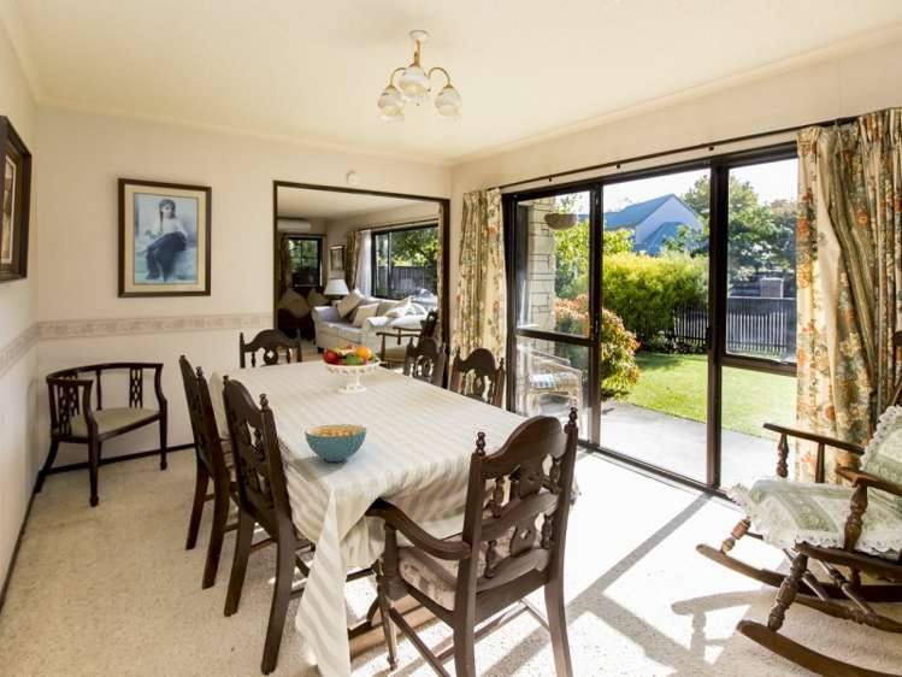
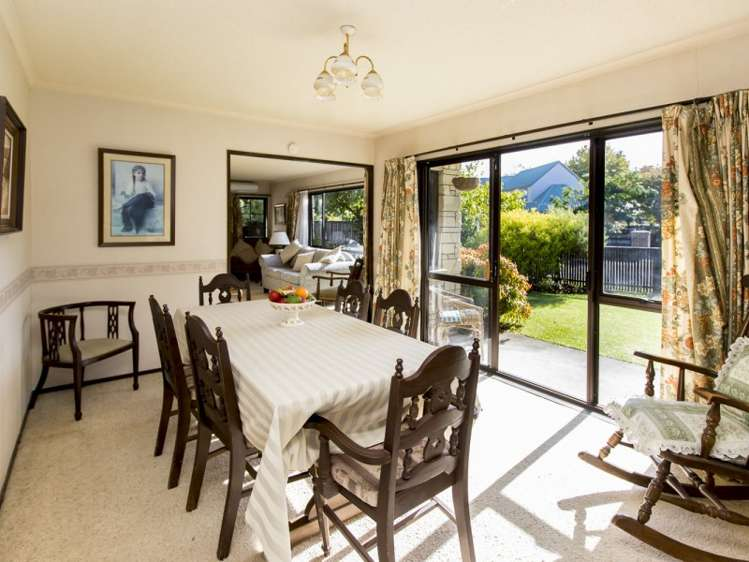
- cereal bowl [303,423,367,463]
